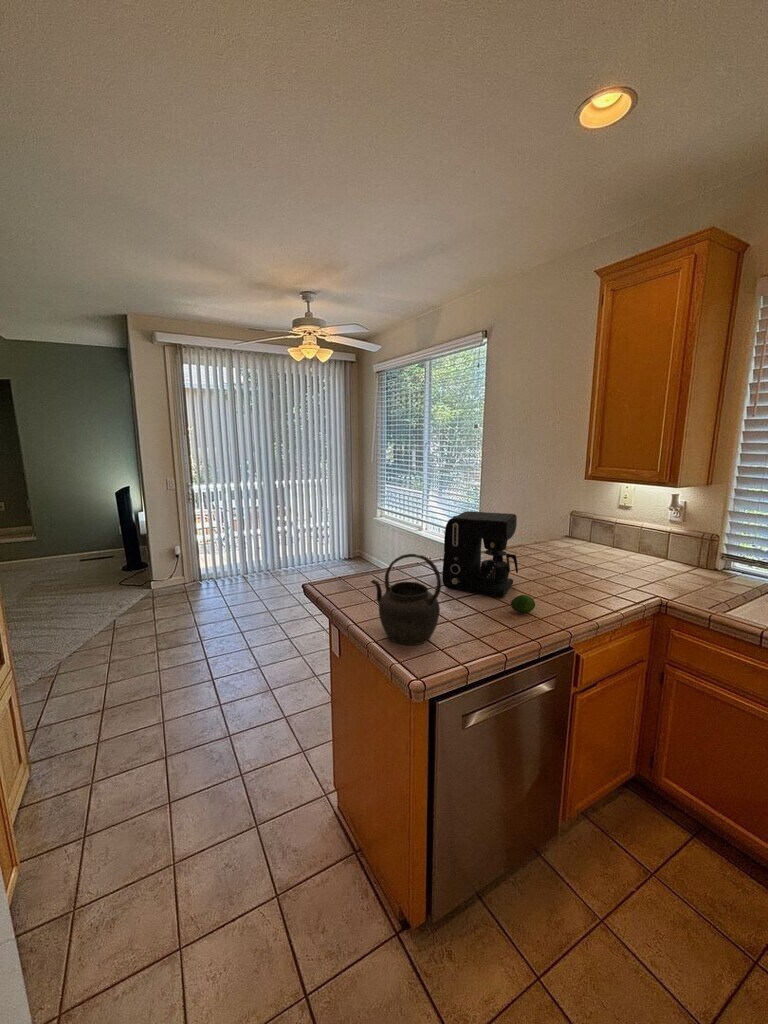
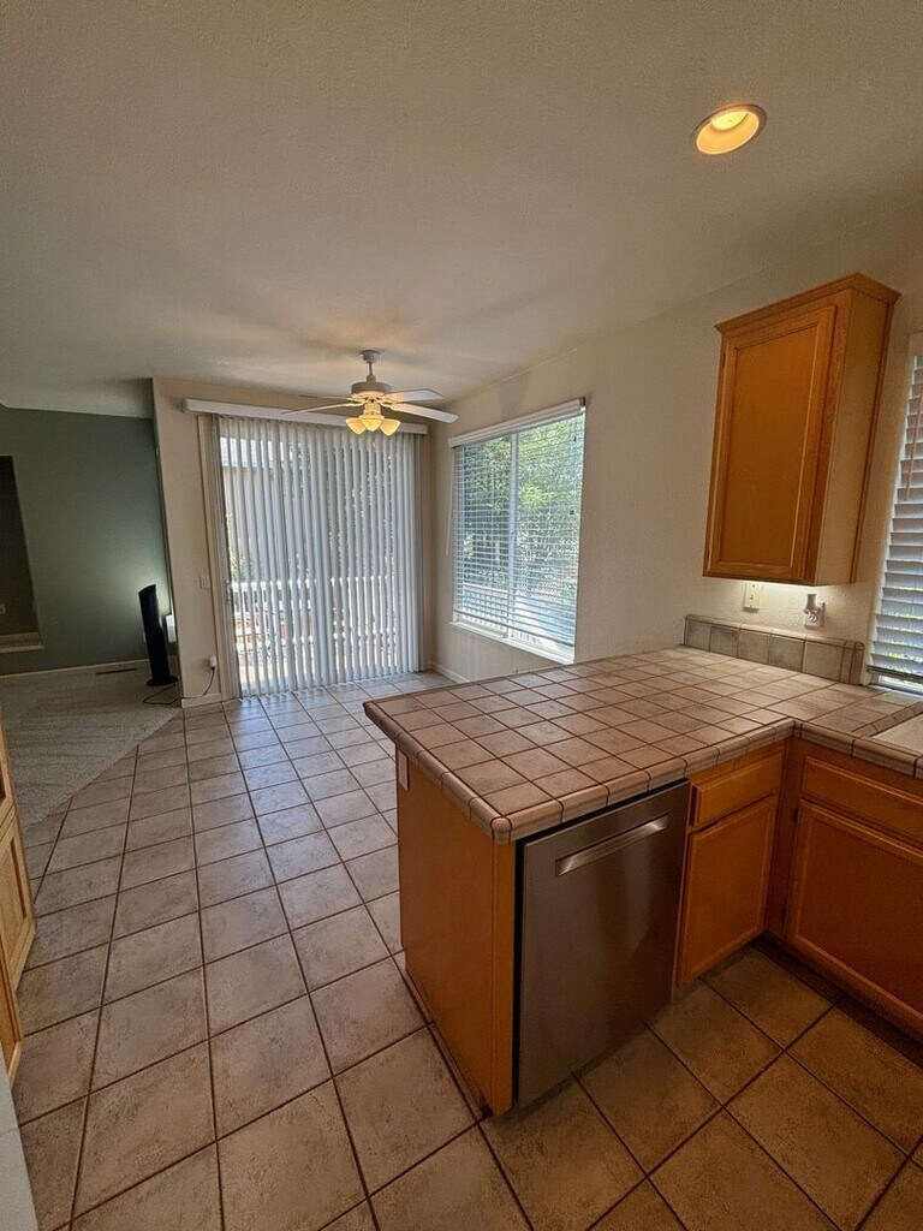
- kettle [370,553,442,646]
- coffee maker [441,510,519,599]
- fruit [510,594,536,614]
